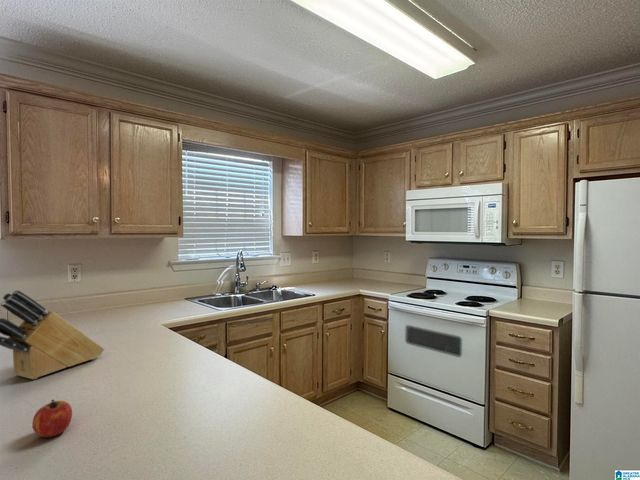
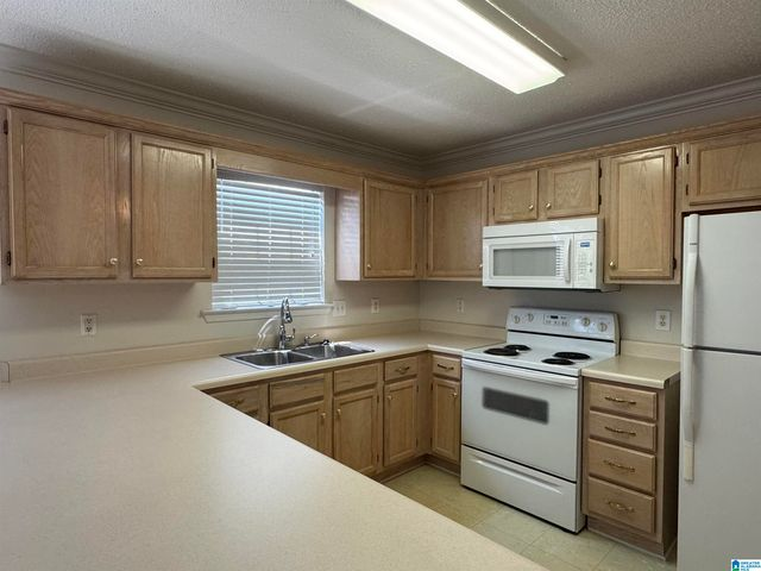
- fruit [31,399,73,439]
- knife block [0,289,105,380]
